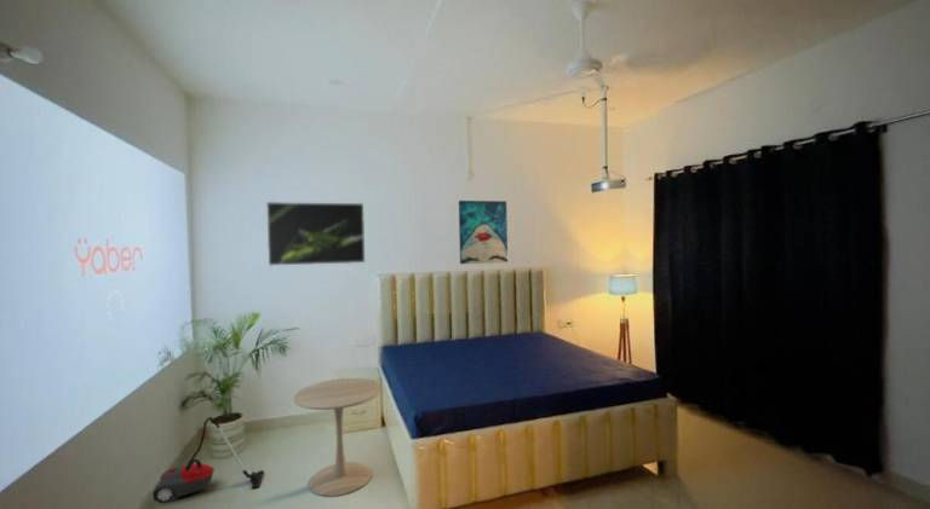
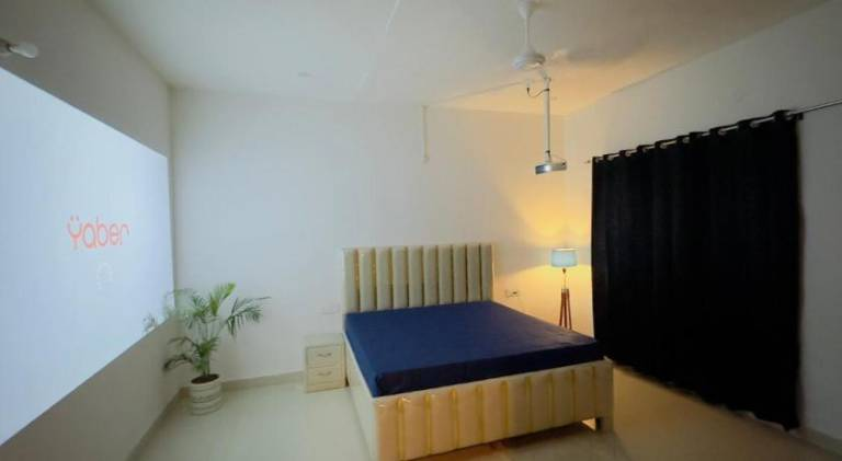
- wall art [458,199,509,265]
- vacuum cleaner [151,416,265,504]
- side table [292,377,383,498]
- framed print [265,201,366,267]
